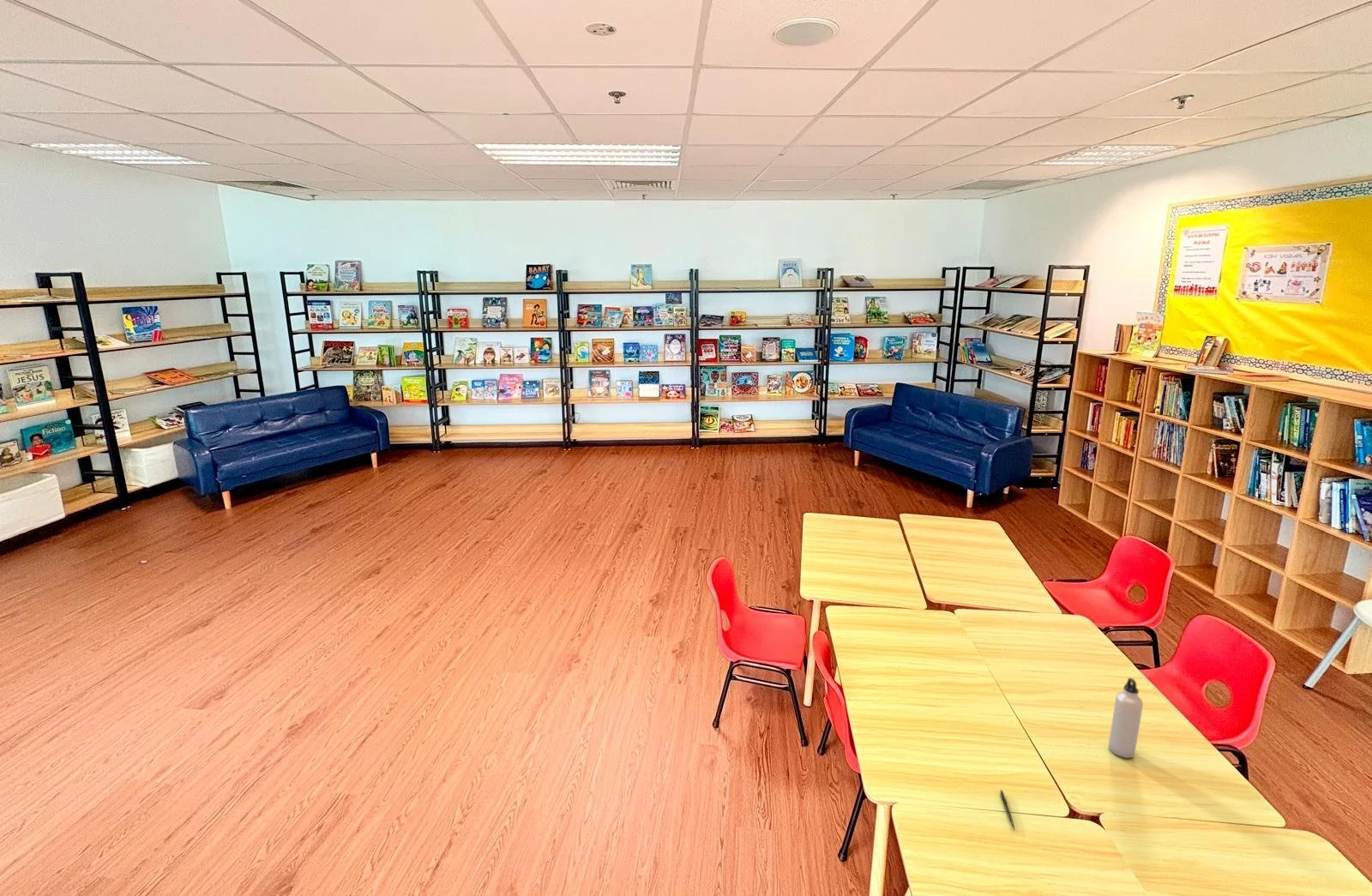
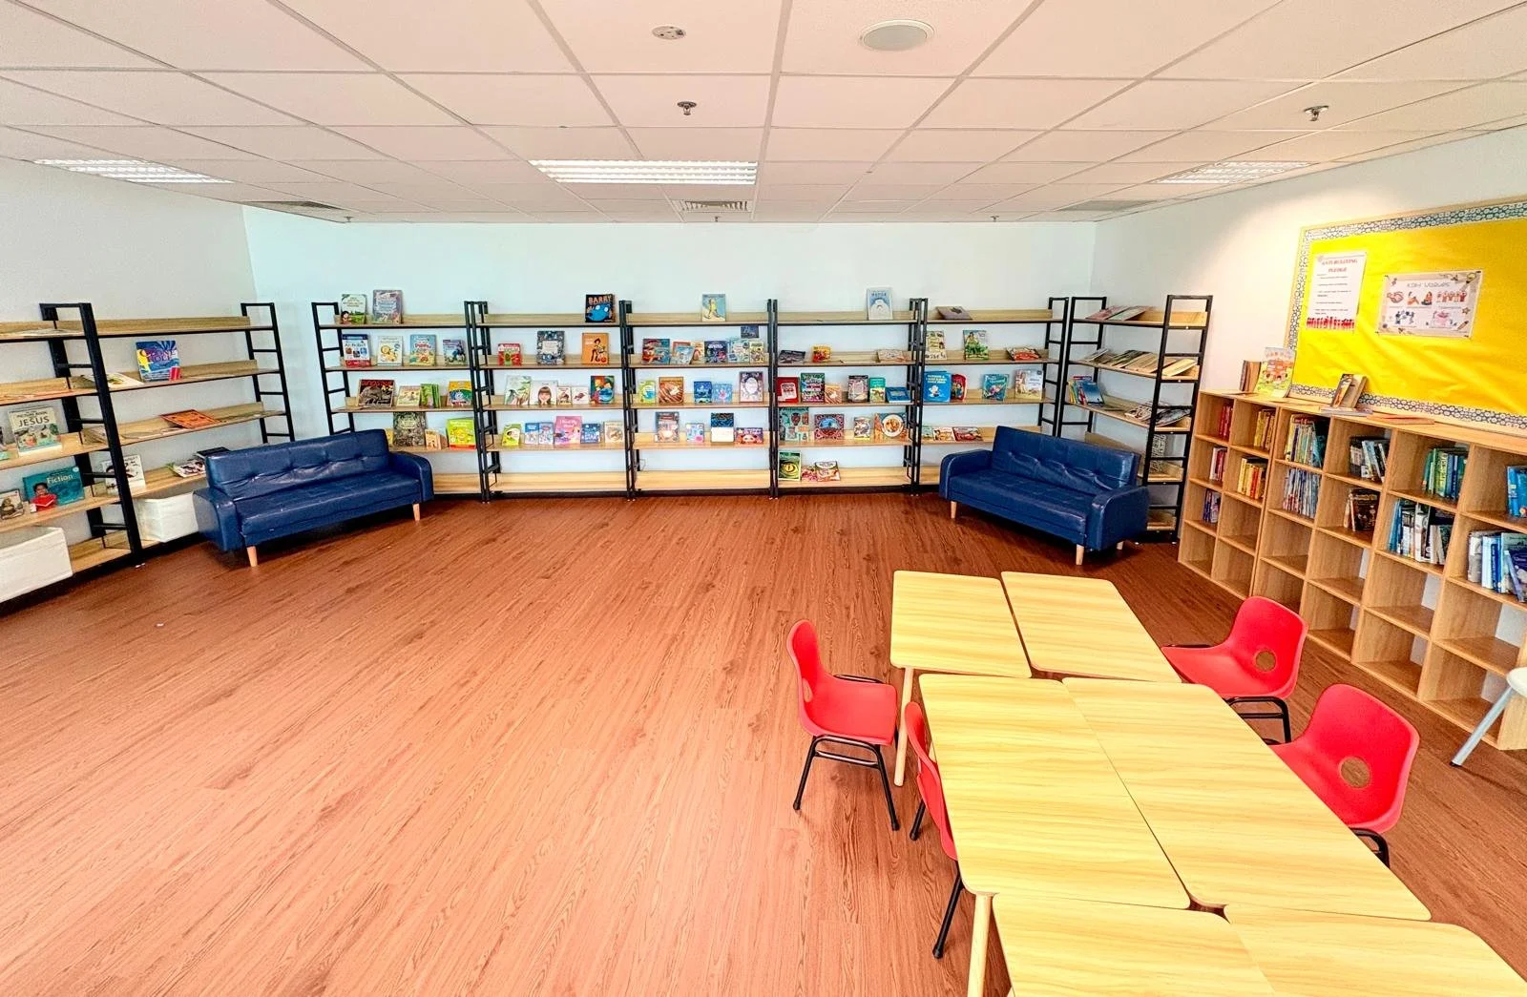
- water bottle [1108,677,1144,759]
- pen [999,789,1016,832]
